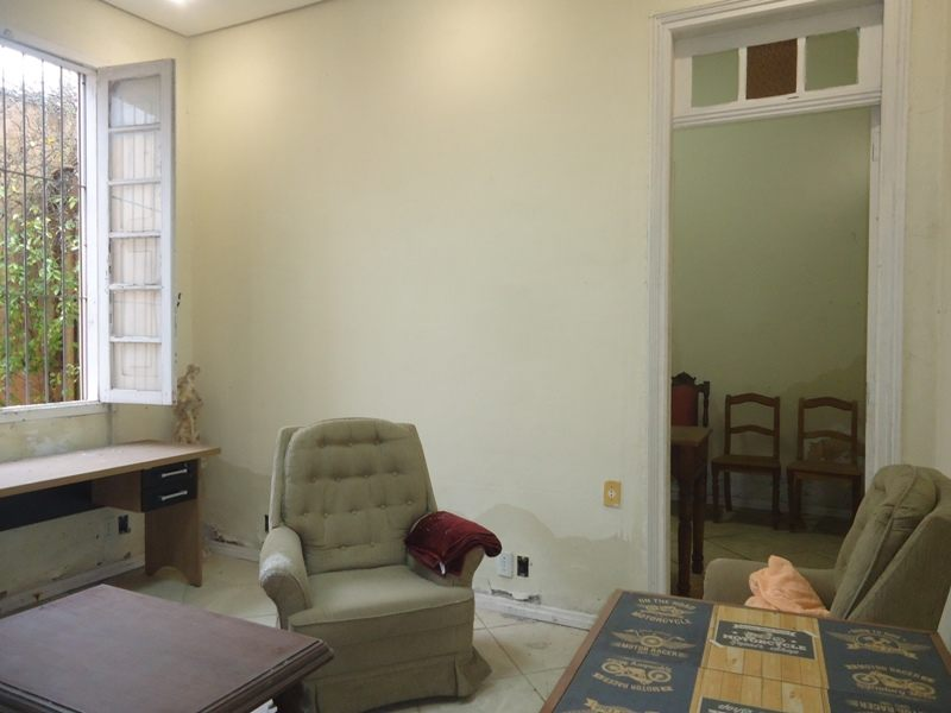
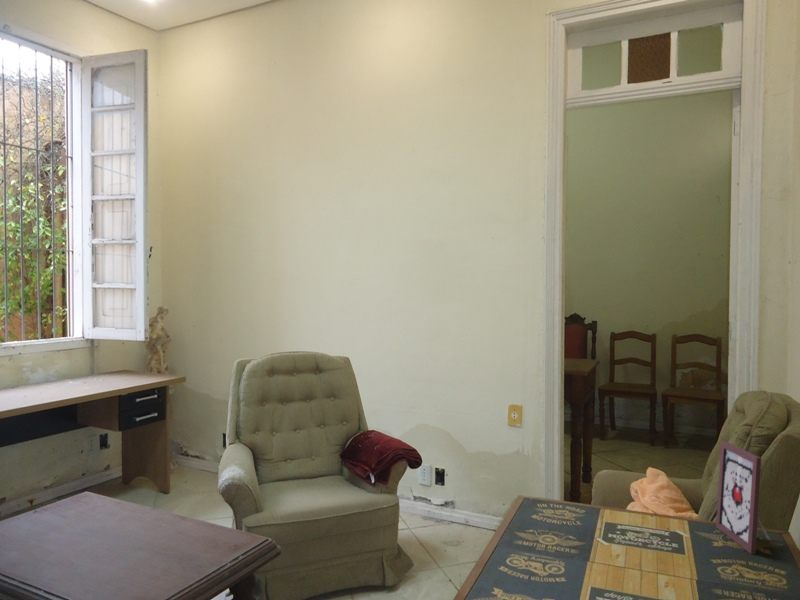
+ picture frame [715,440,772,555]
